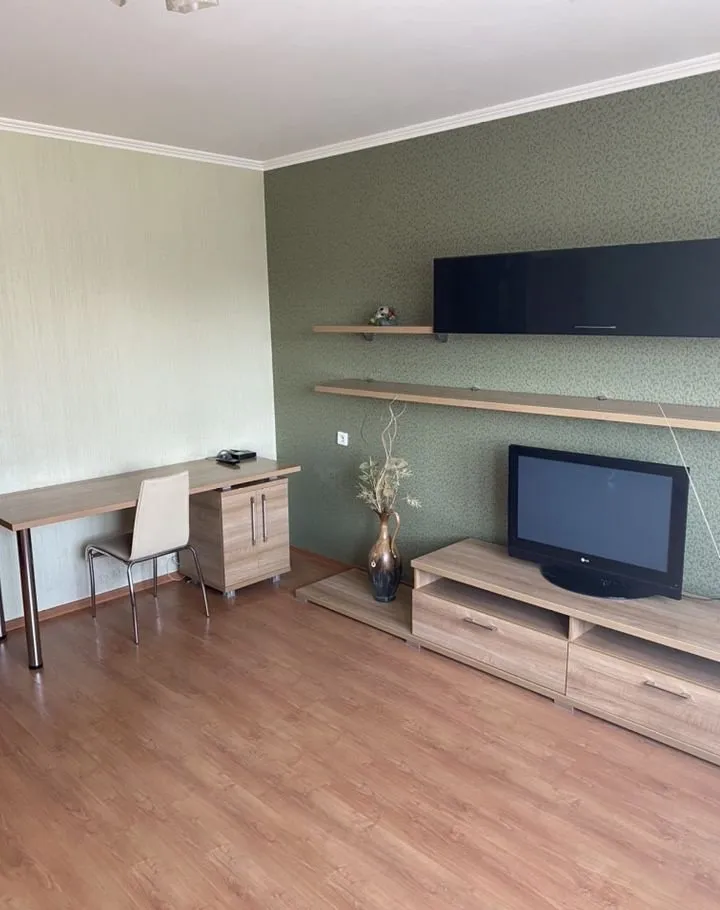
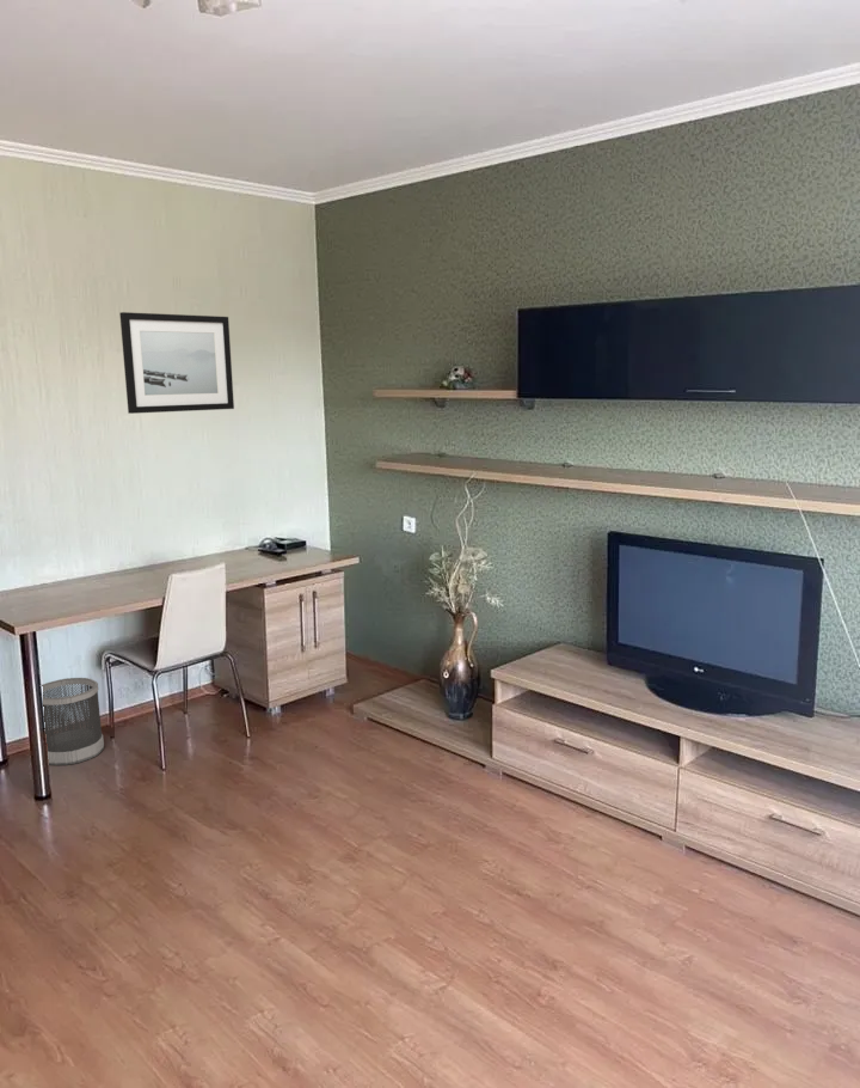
+ wall art [118,311,235,415]
+ wastebasket [41,677,105,766]
